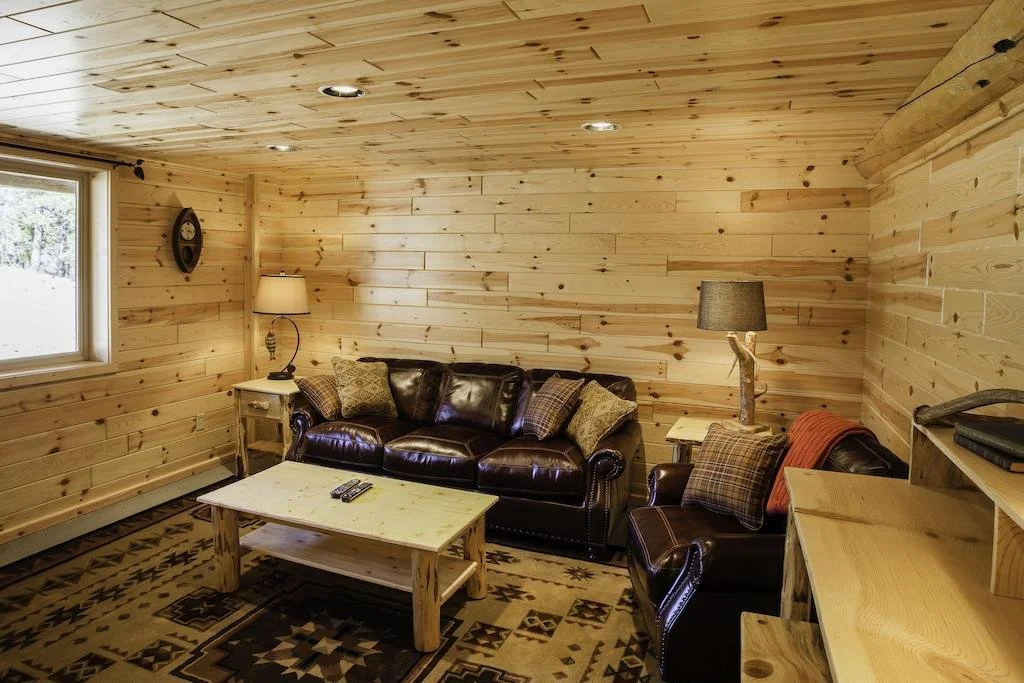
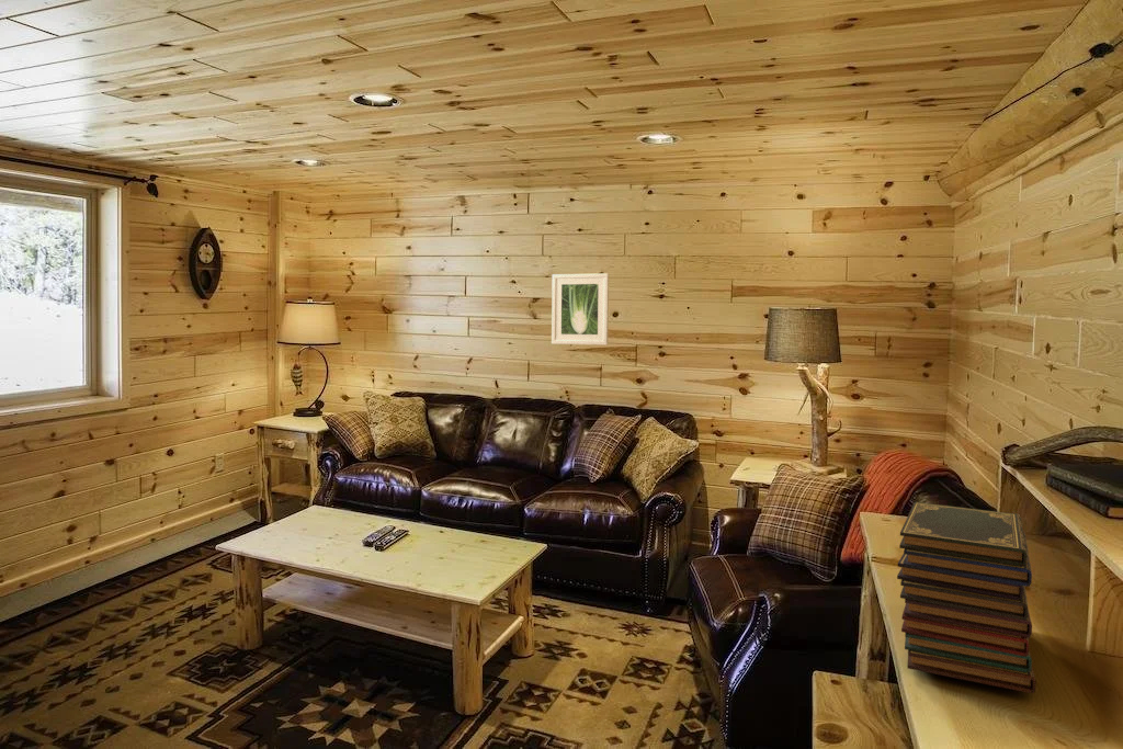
+ book stack [896,501,1037,694]
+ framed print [551,272,610,345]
